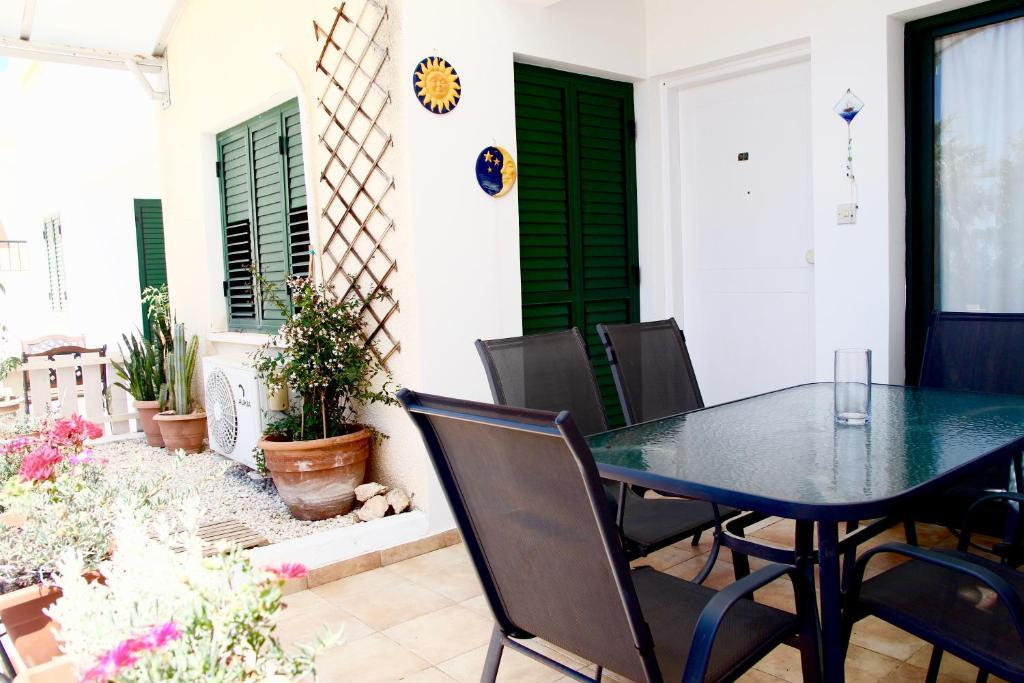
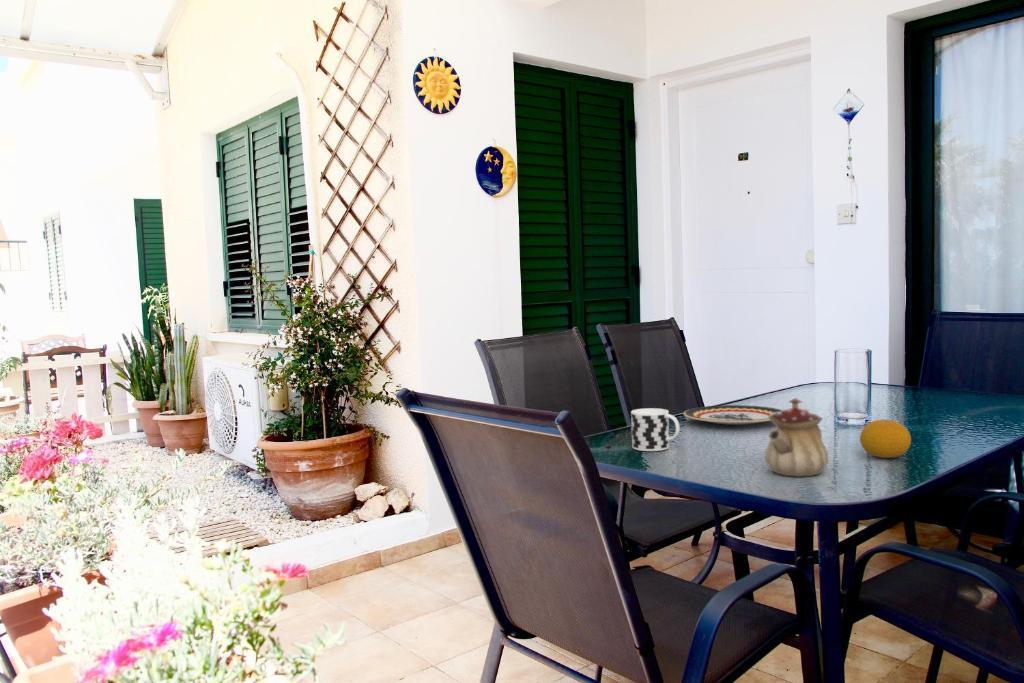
+ plate [682,404,782,426]
+ teapot [764,397,829,477]
+ fruit [859,419,912,459]
+ cup [630,407,681,452]
